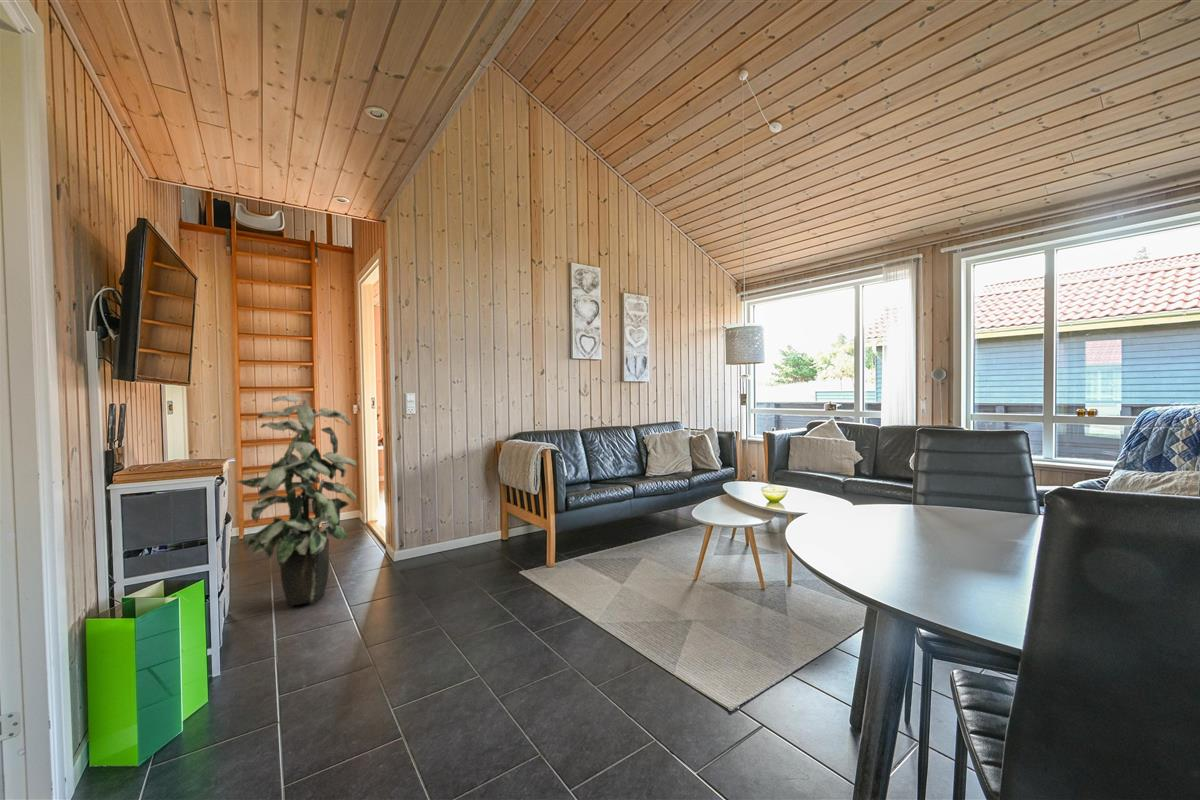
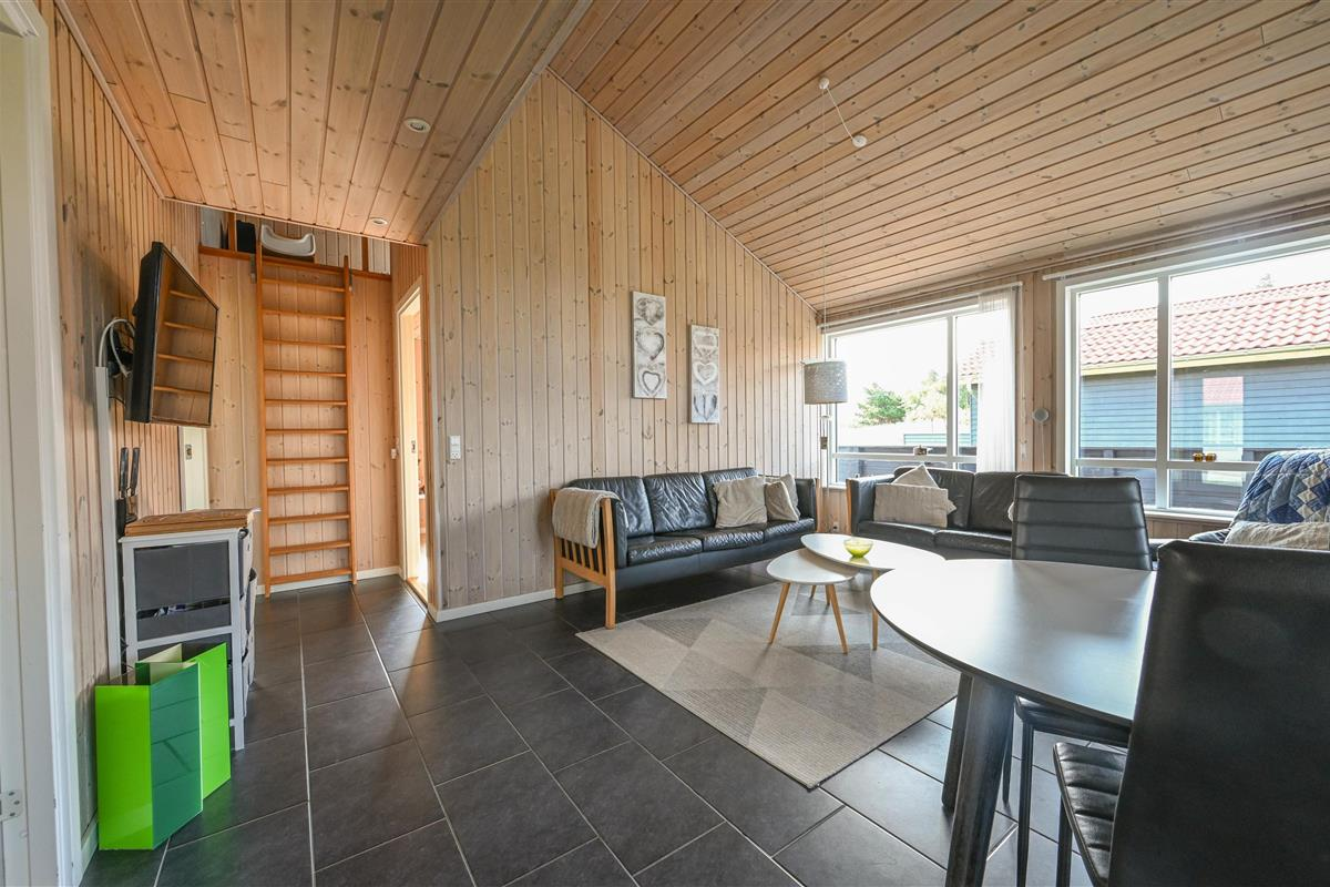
- indoor plant [236,395,358,606]
